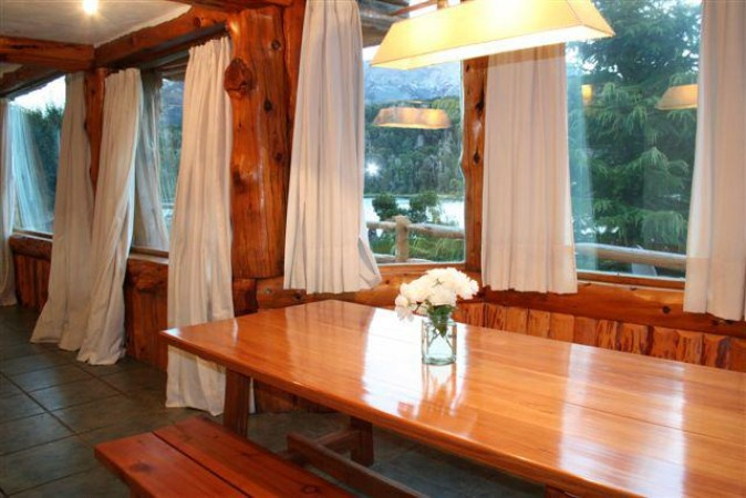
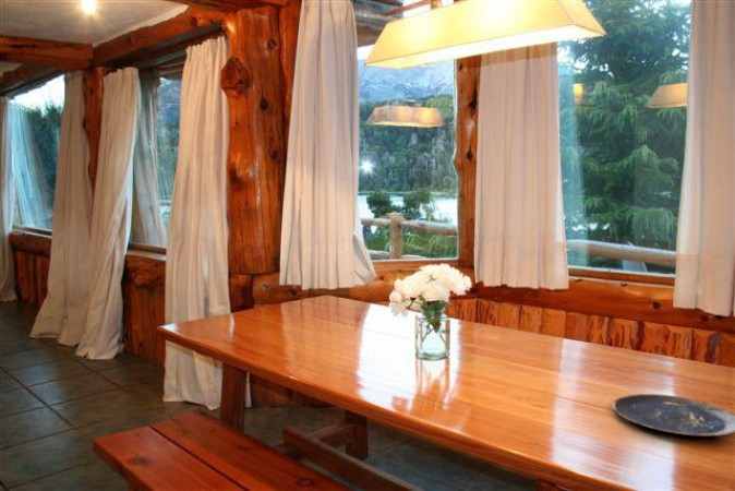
+ plate [611,393,735,438]
